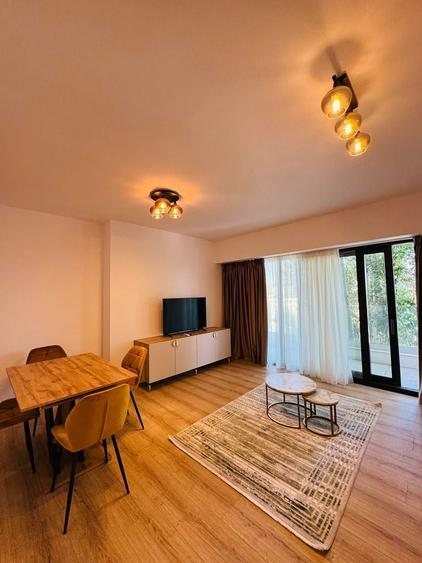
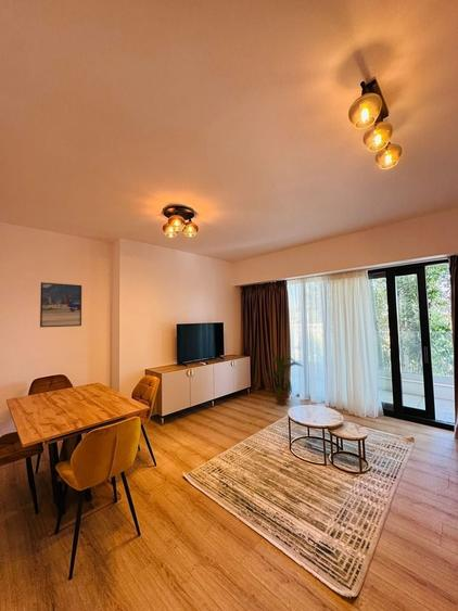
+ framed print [39,281,82,329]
+ house plant [264,349,305,406]
